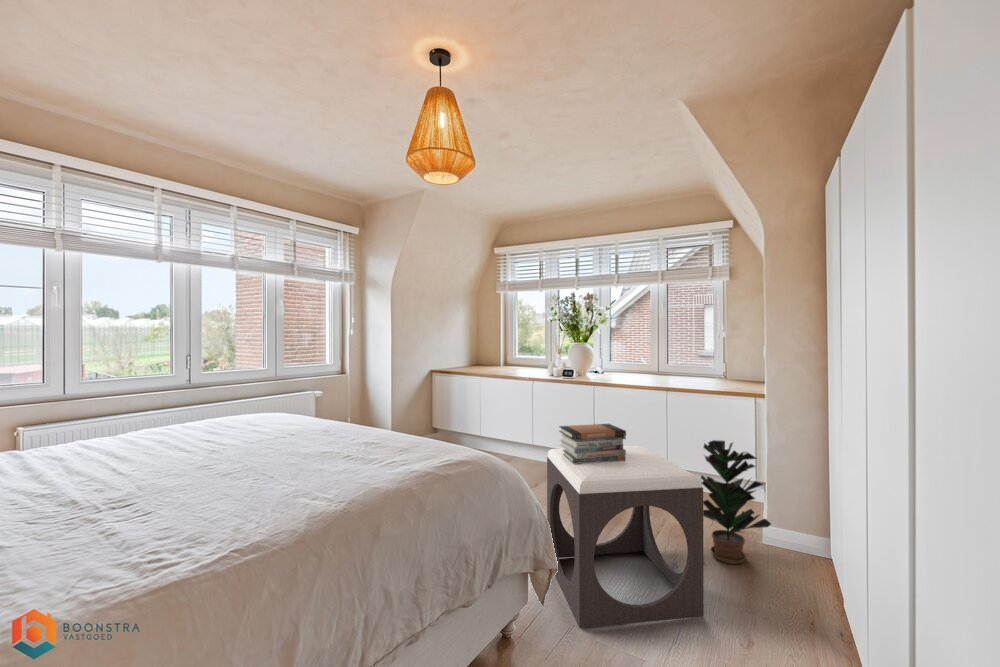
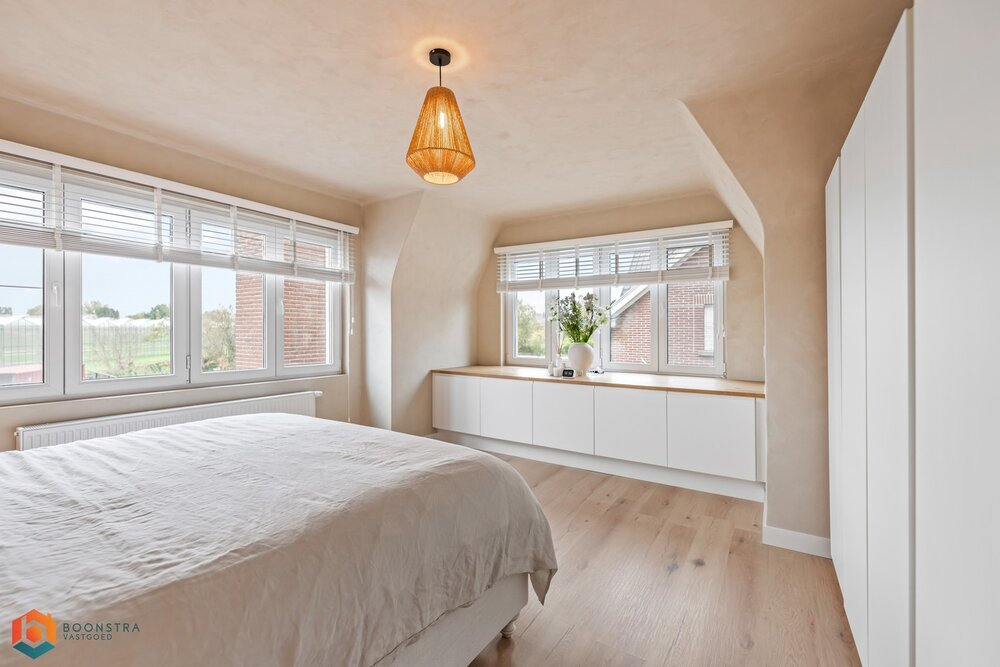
- book stack [558,423,627,464]
- potted plant [700,439,772,565]
- footstool [546,445,705,629]
